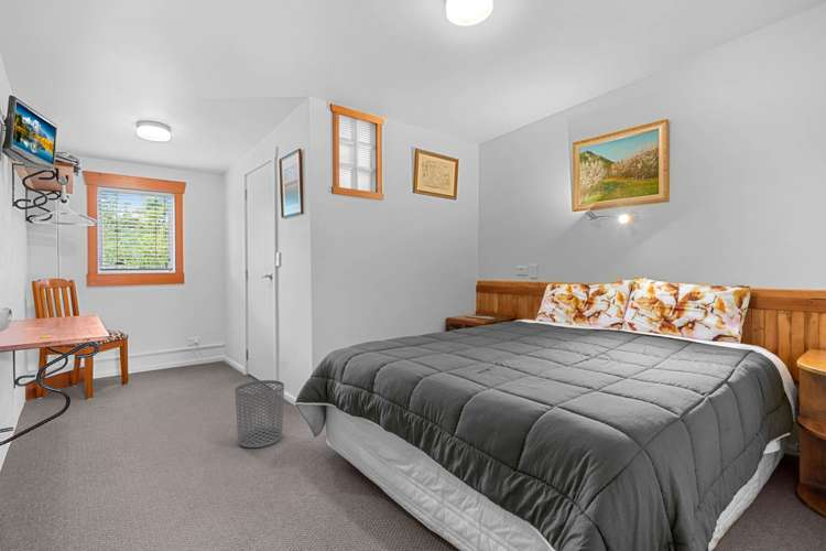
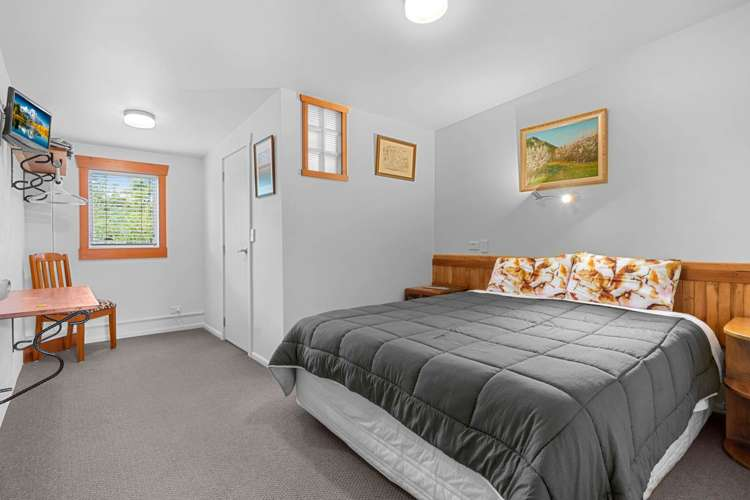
- waste bin [235,379,285,449]
